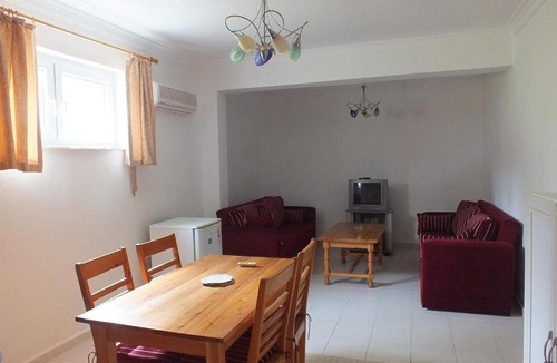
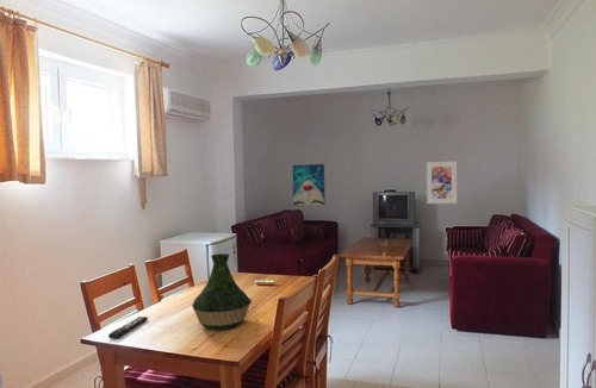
+ remote control [107,315,149,339]
+ wall art [292,163,327,206]
+ vase [191,252,252,332]
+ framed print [426,159,458,205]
